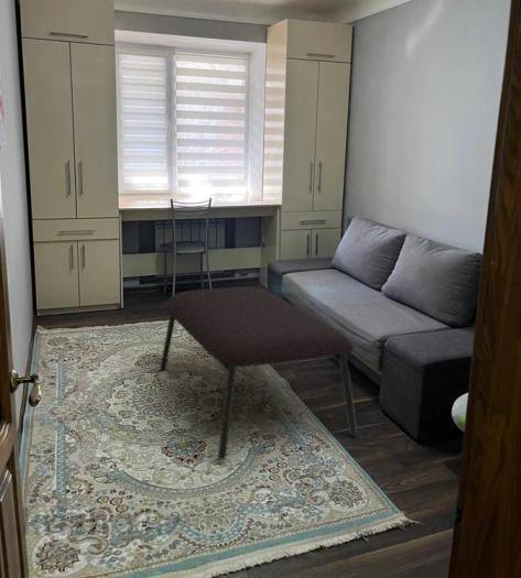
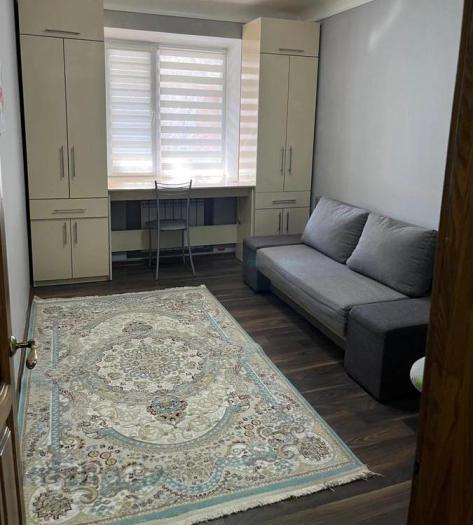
- coffee table [159,286,358,460]
